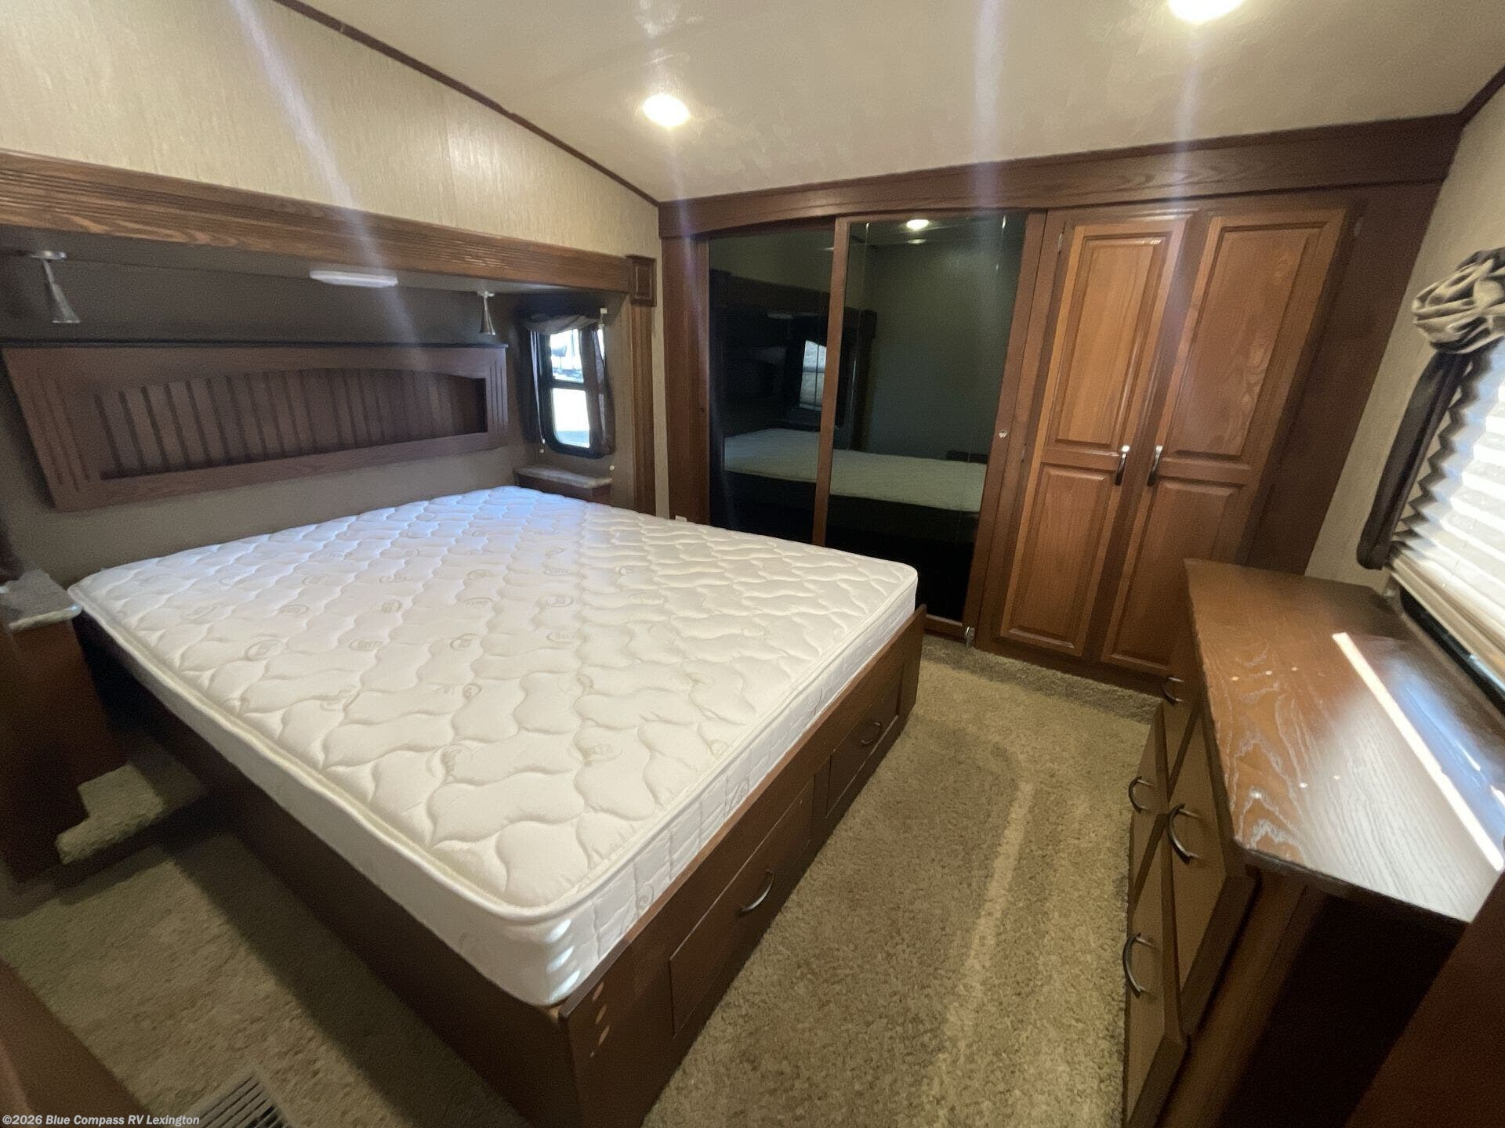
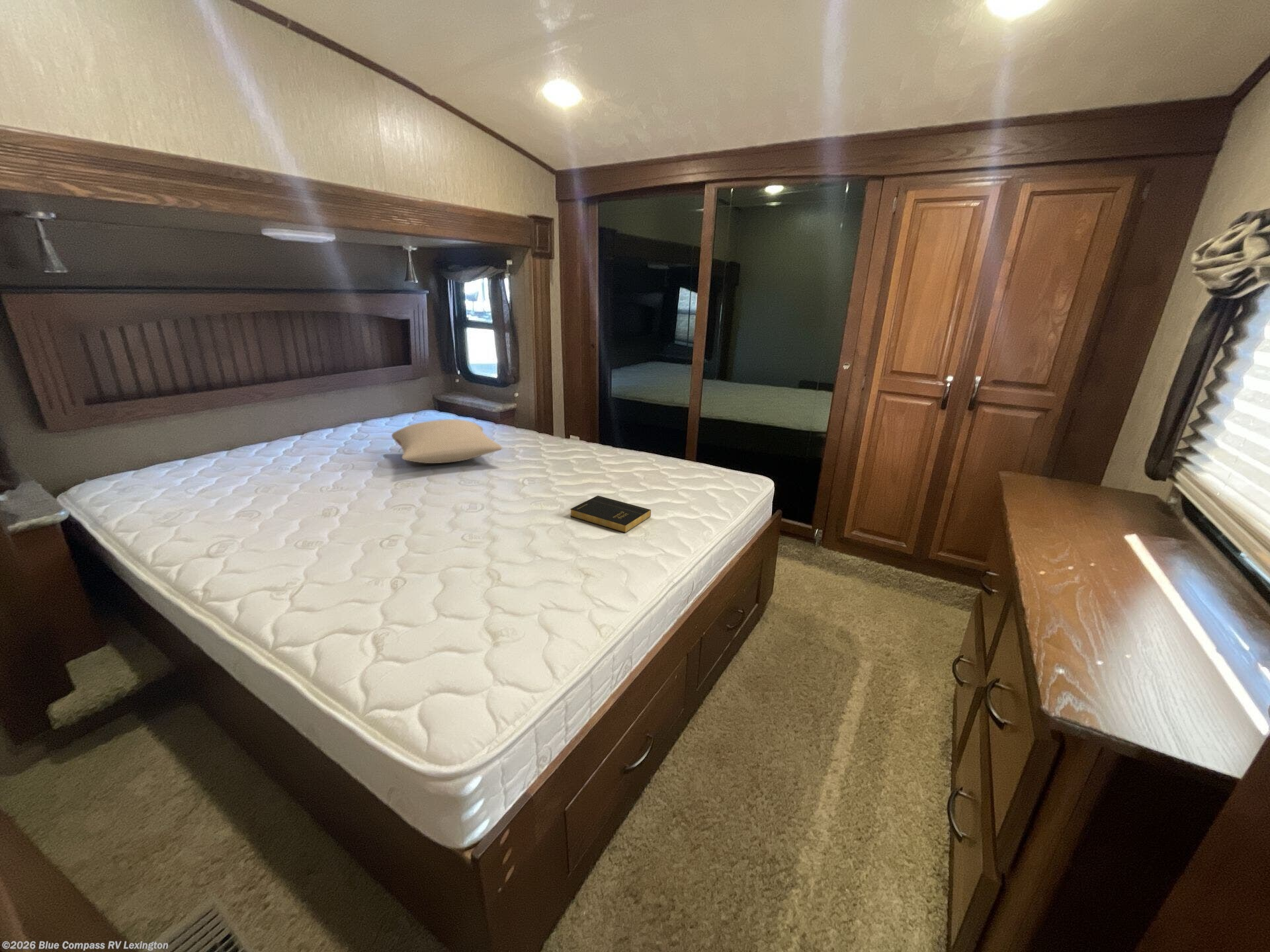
+ pillow [391,418,503,464]
+ book [570,495,652,534]
